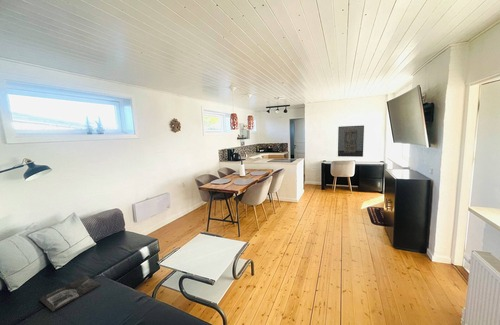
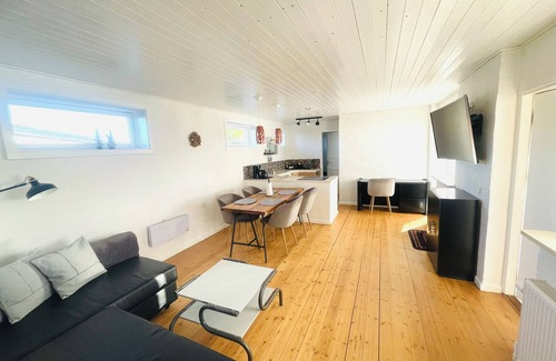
- magazine [39,275,101,312]
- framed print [337,124,365,158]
